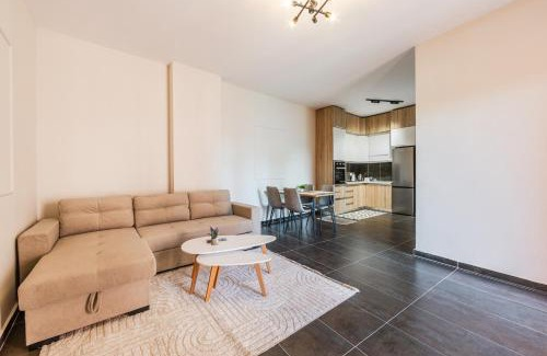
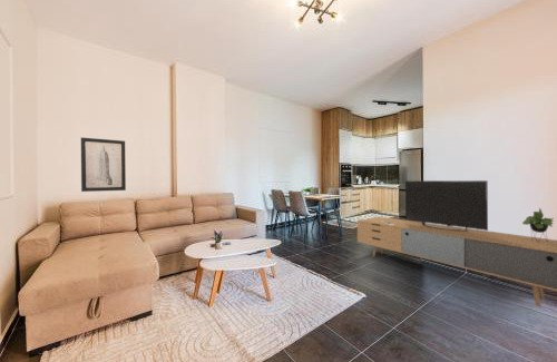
+ media console [356,179,557,309]
+ wall art [80,137,127,193]
